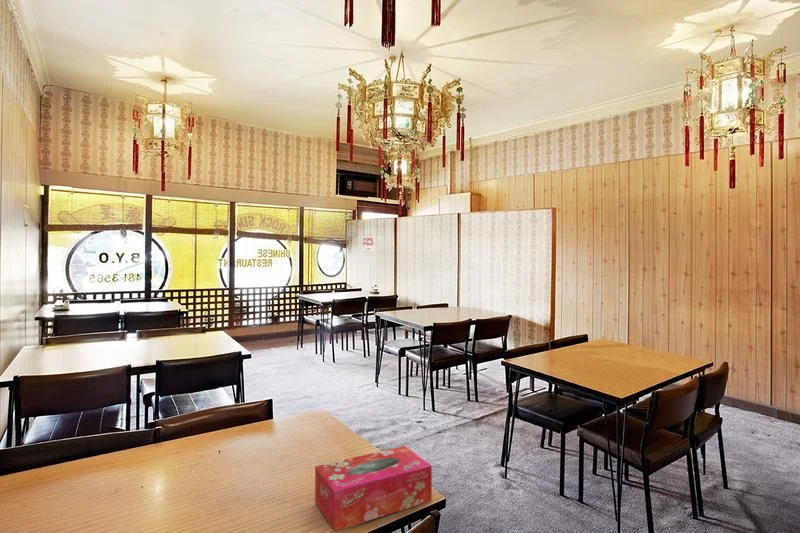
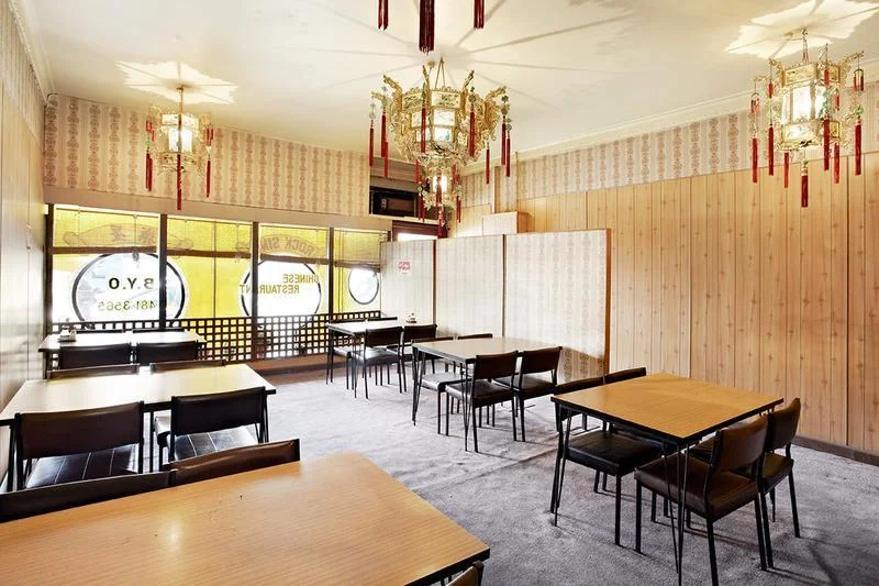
- tissue box [314,445,433,532]
